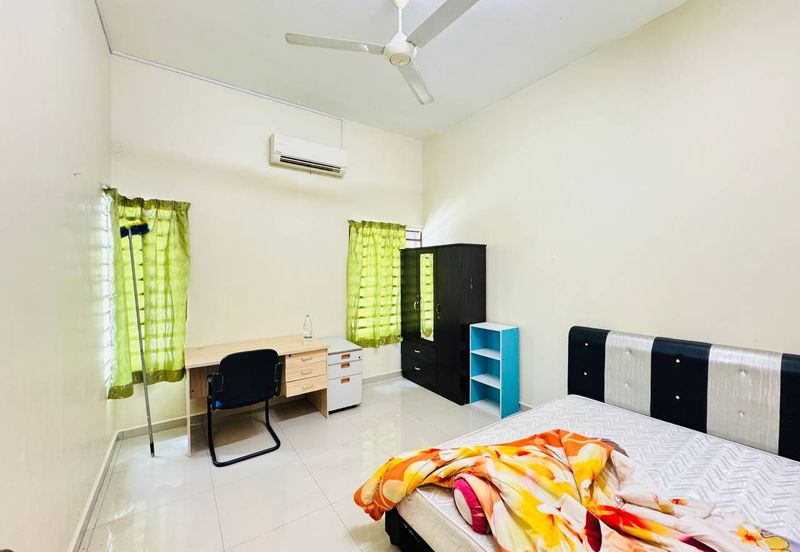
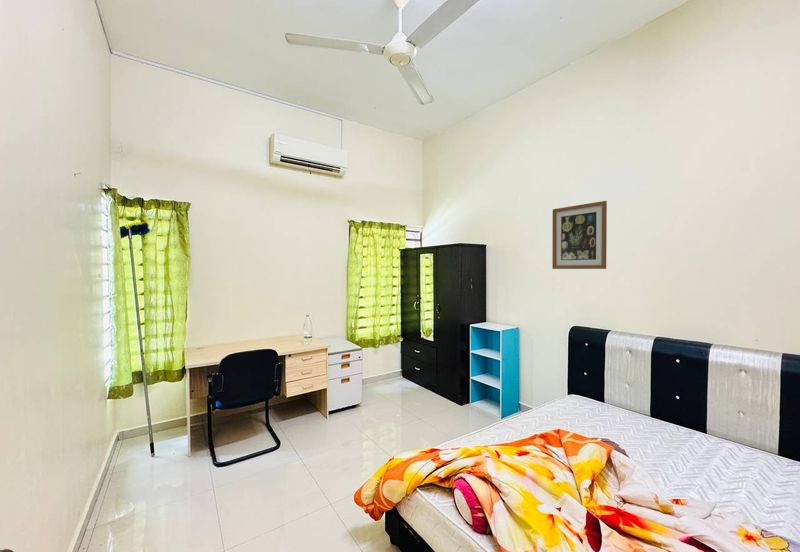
+ wall art [551,200,608,270]
